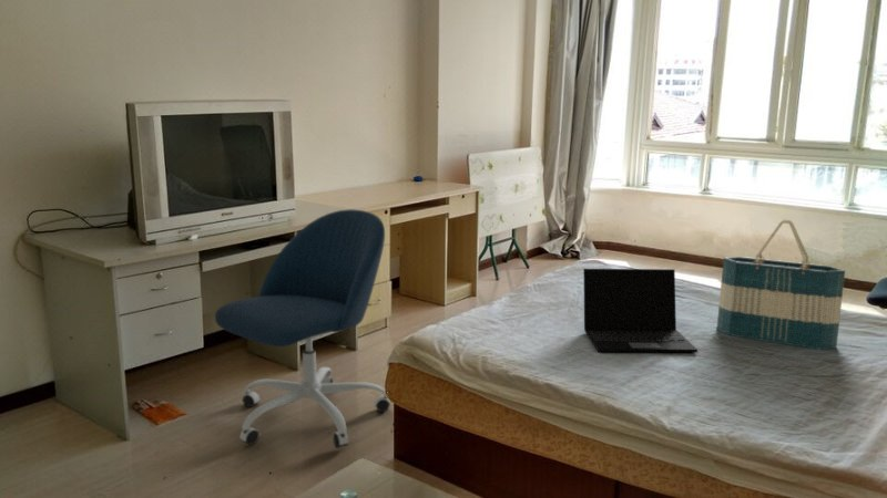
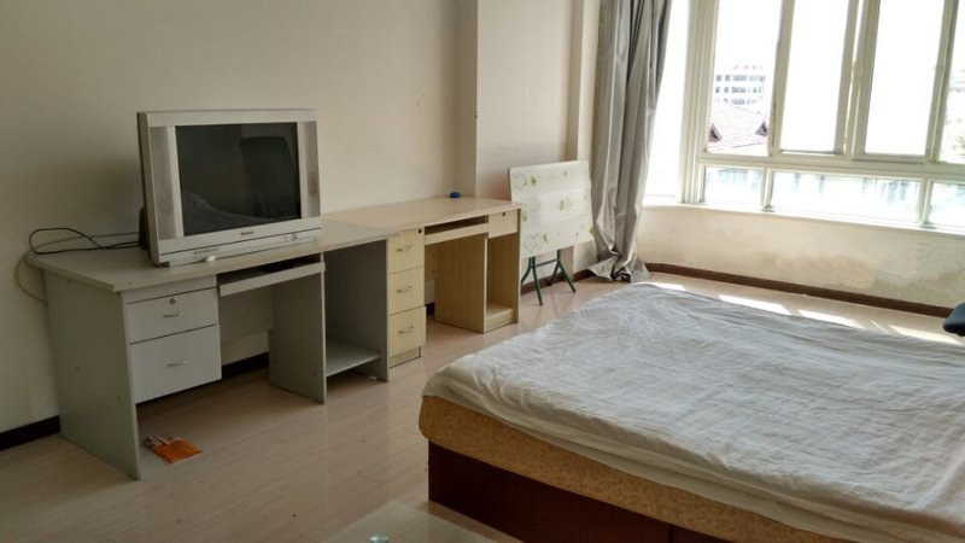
- office chair [214,208,391,449]
- tote bag [715,219,846,351]
- laptop [582,268,699,353]
